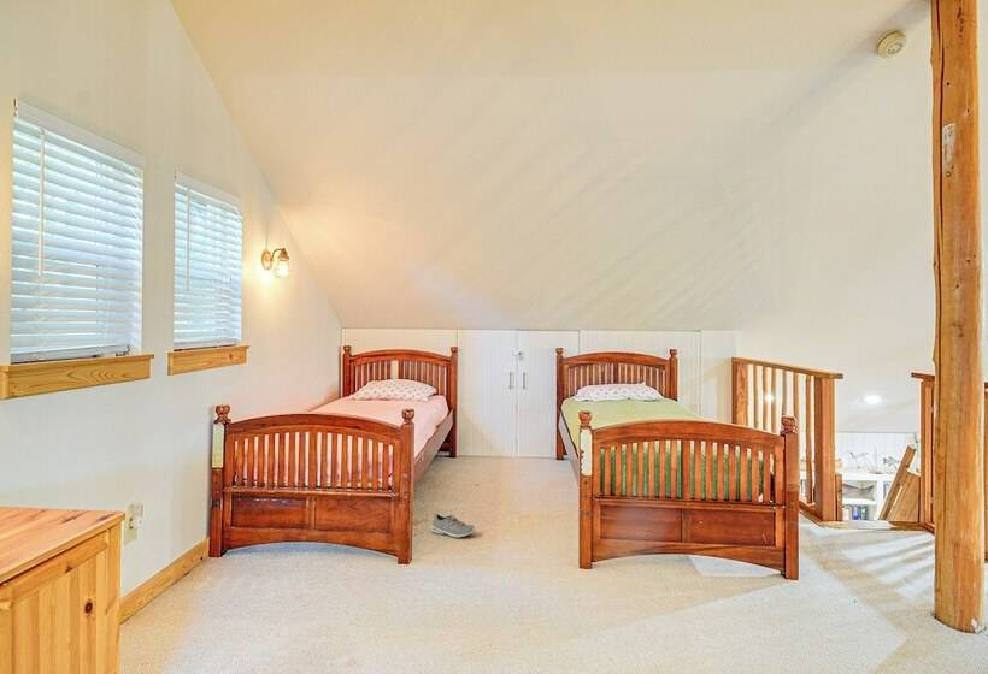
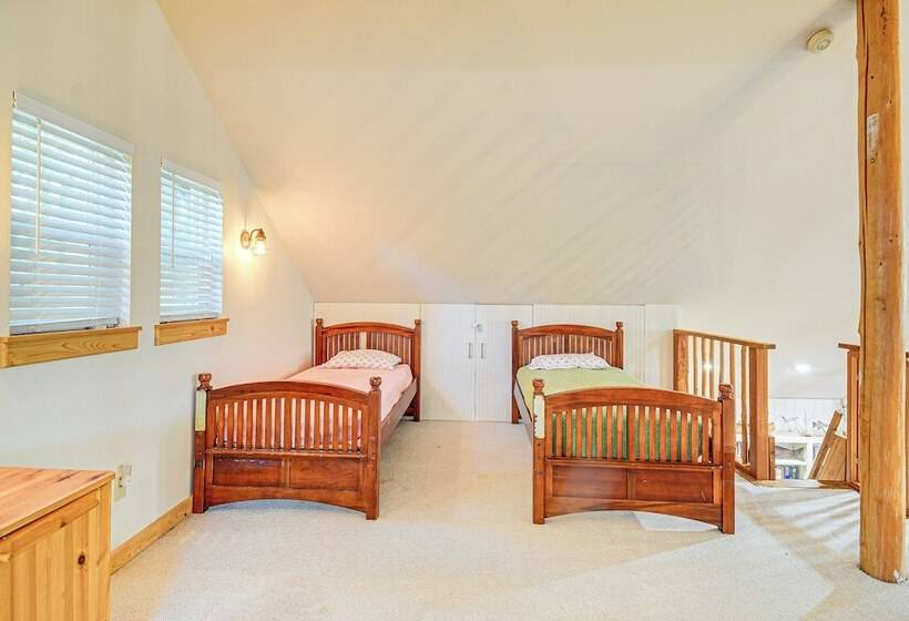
- sneaker [430,513,476,539]
